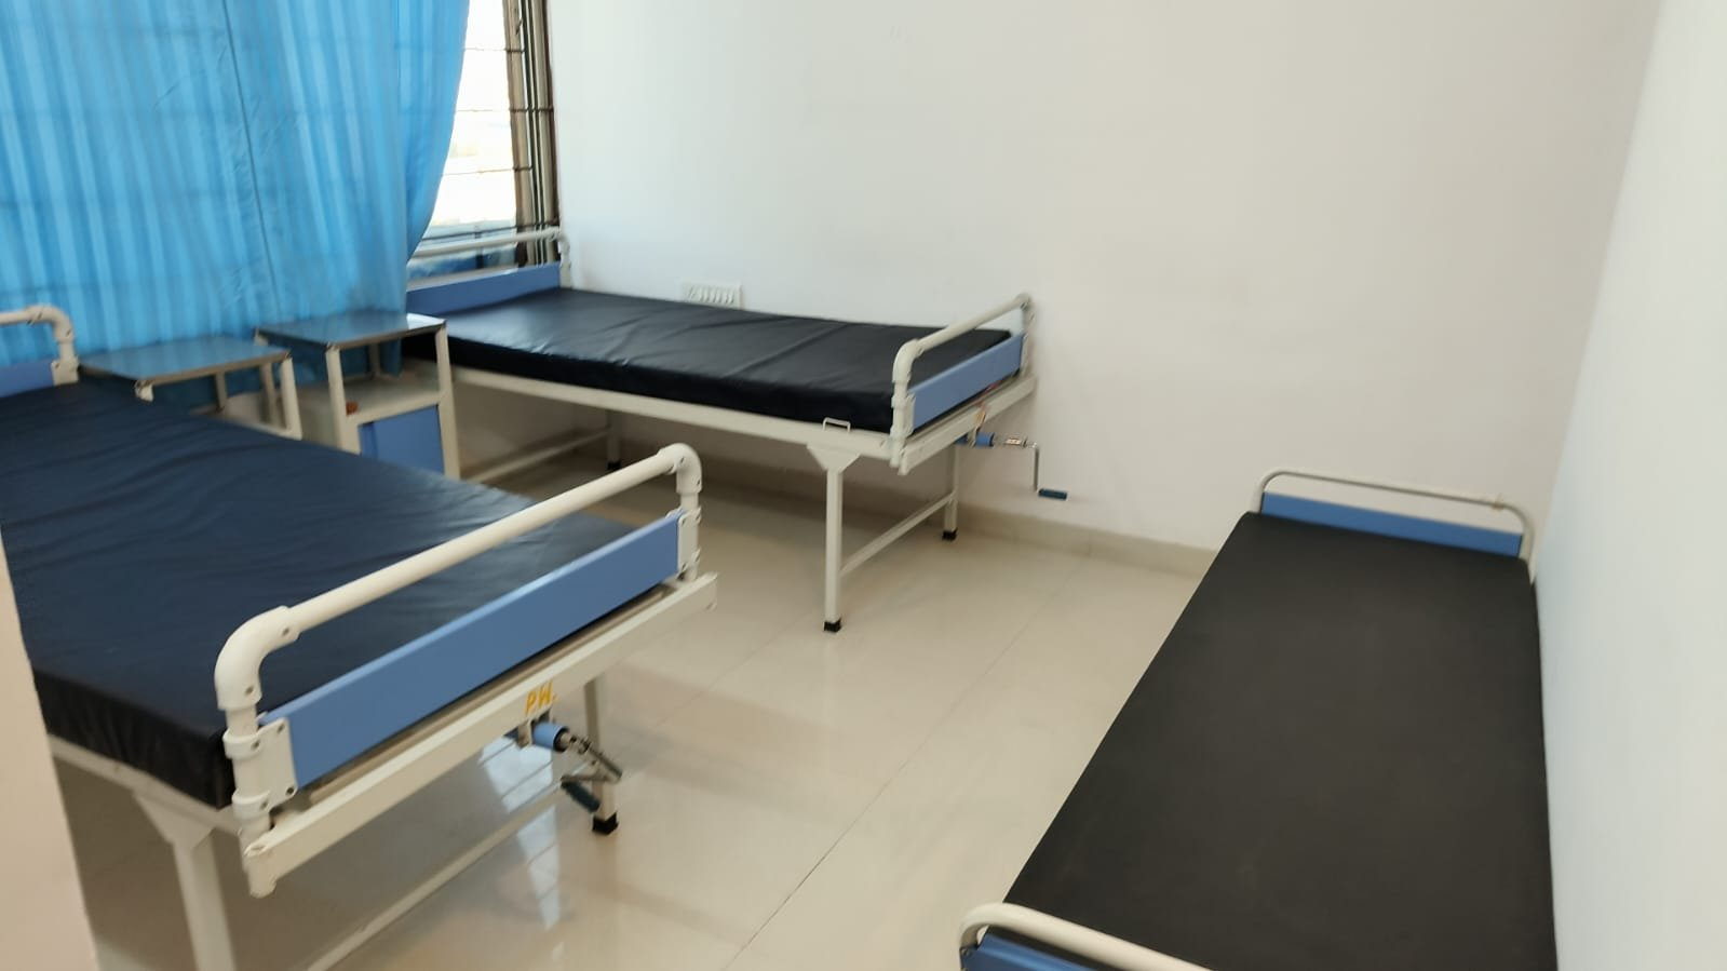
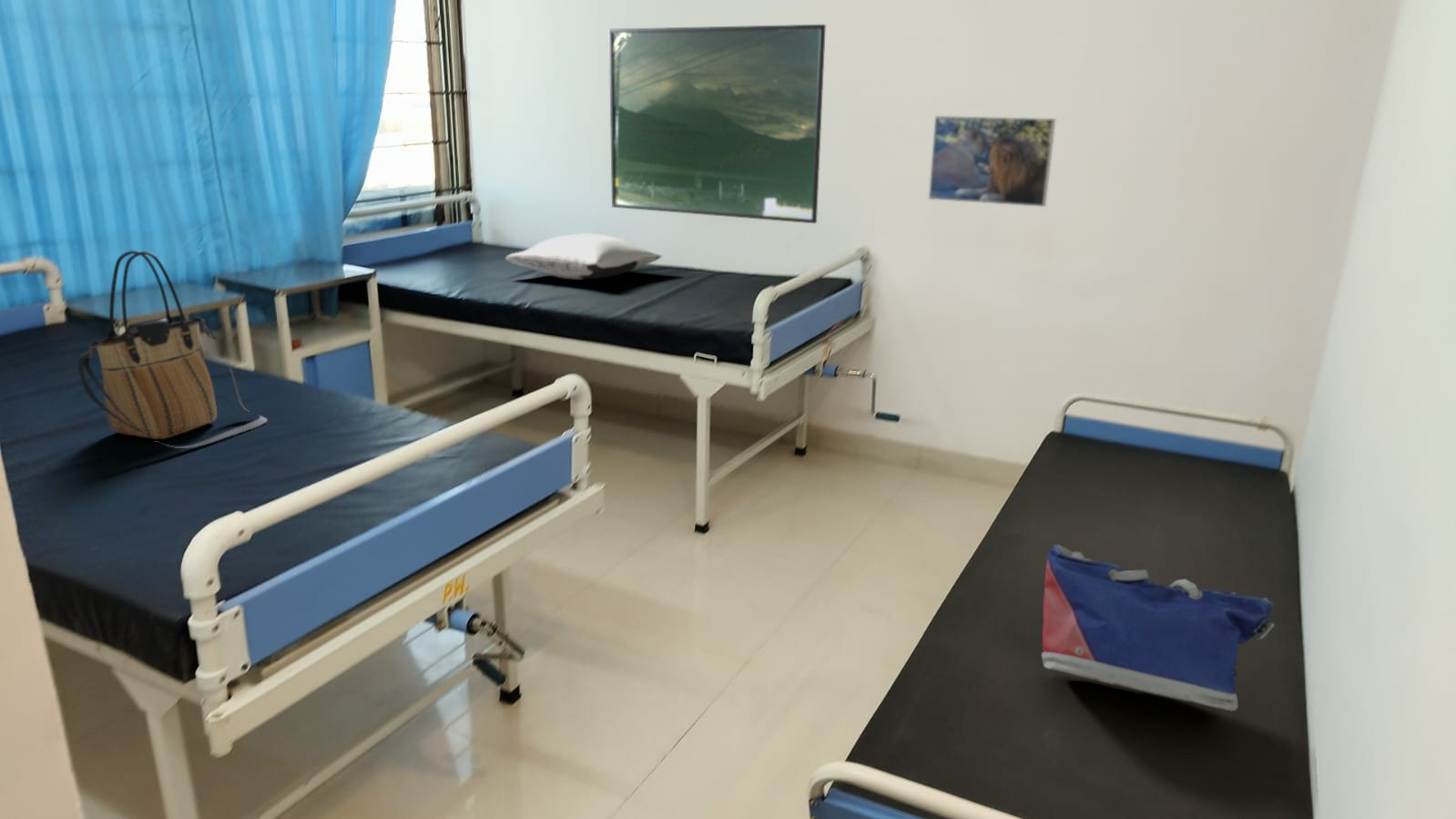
+ pillow [504,233,663,281]
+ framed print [928,115,1056,208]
+ tote bag [77,250,269,449]
+ tote bag [1041,543,1276,712]
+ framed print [608,24,827,224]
